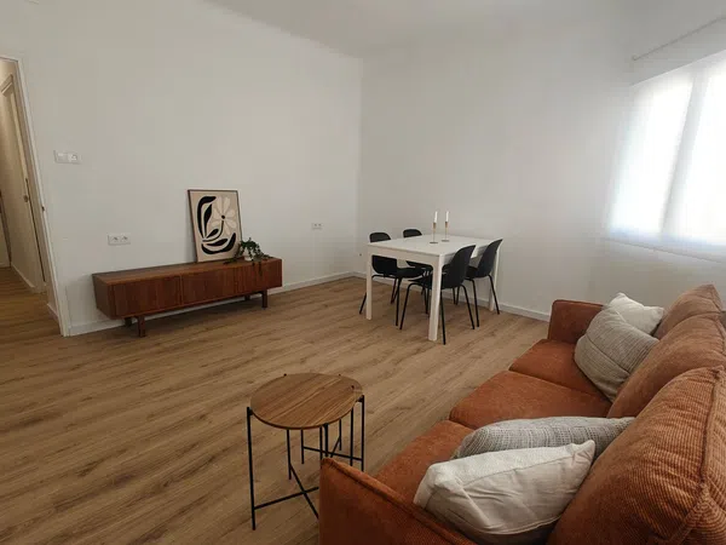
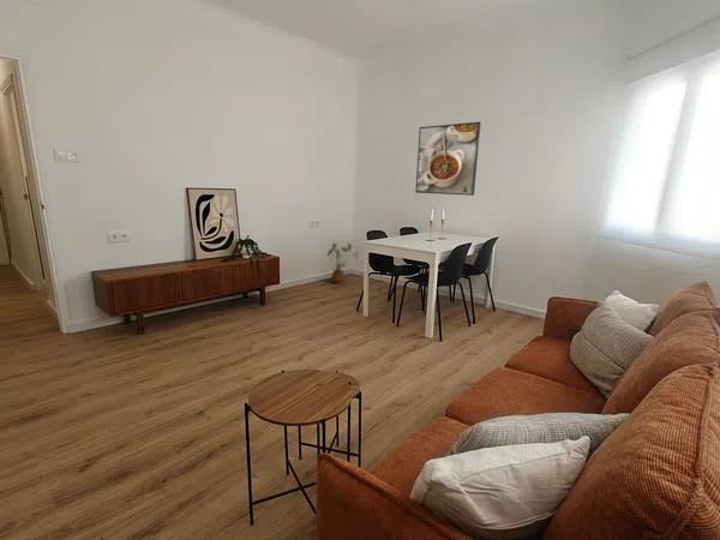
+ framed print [414,121,482,197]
+ house plant [326,241,359,286]
